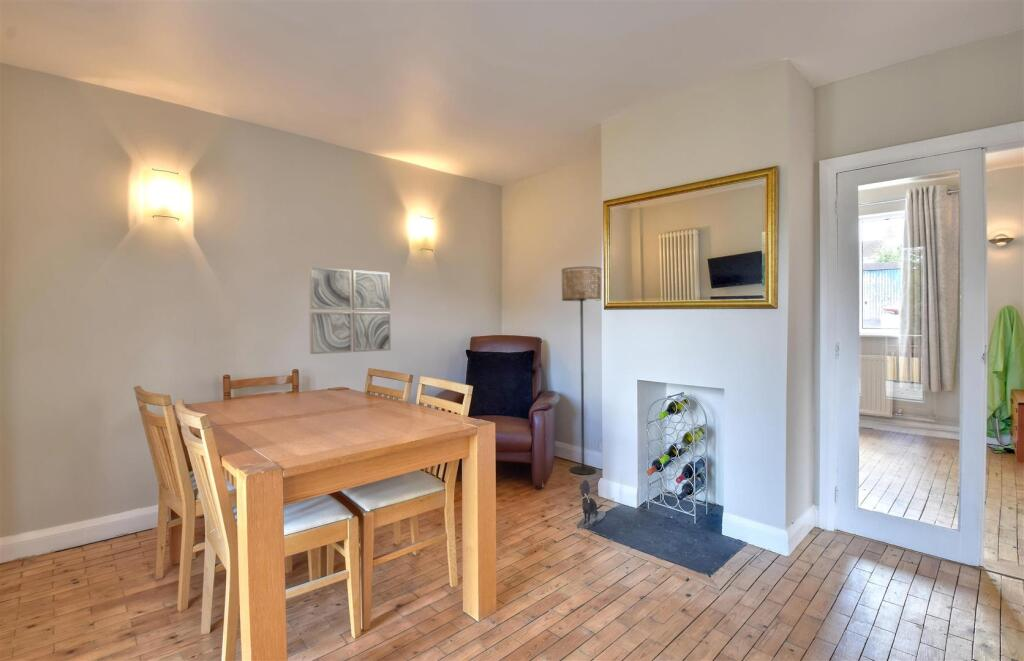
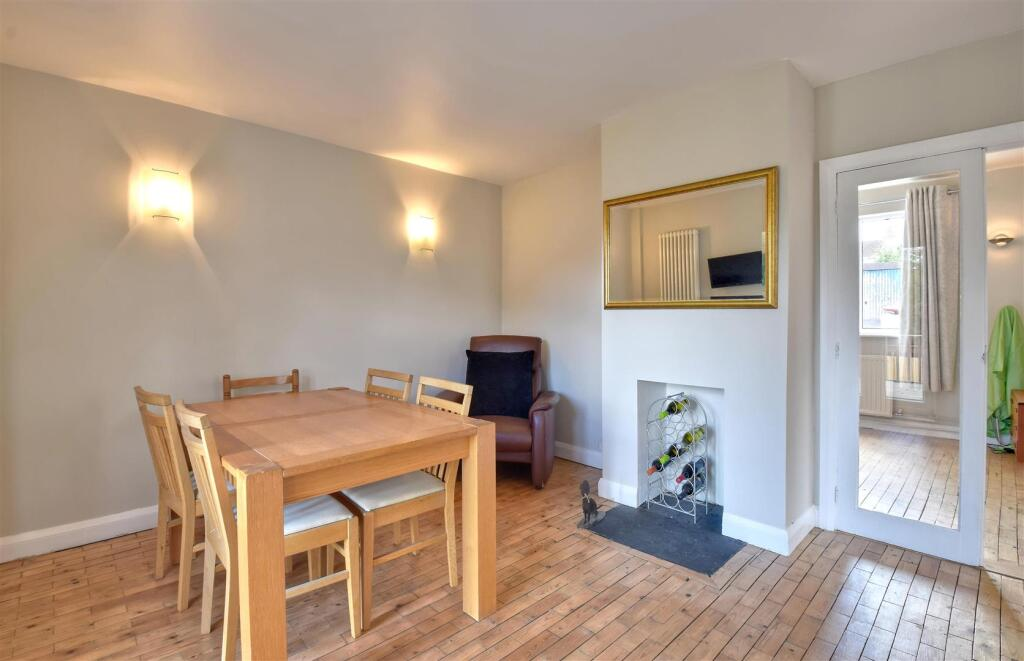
- floor lamp [561,266,602,476]
- wall art [308,266,392,355]
